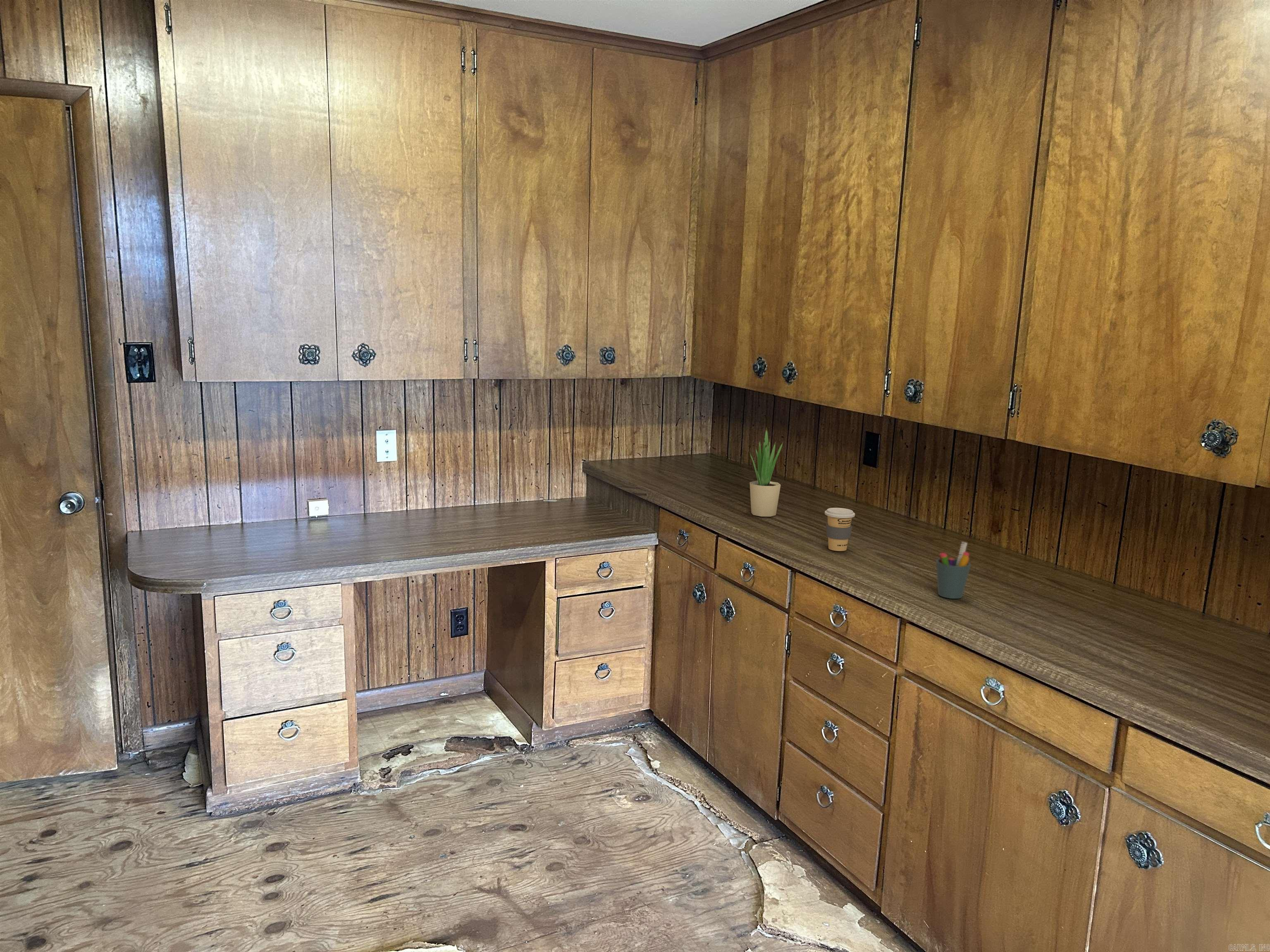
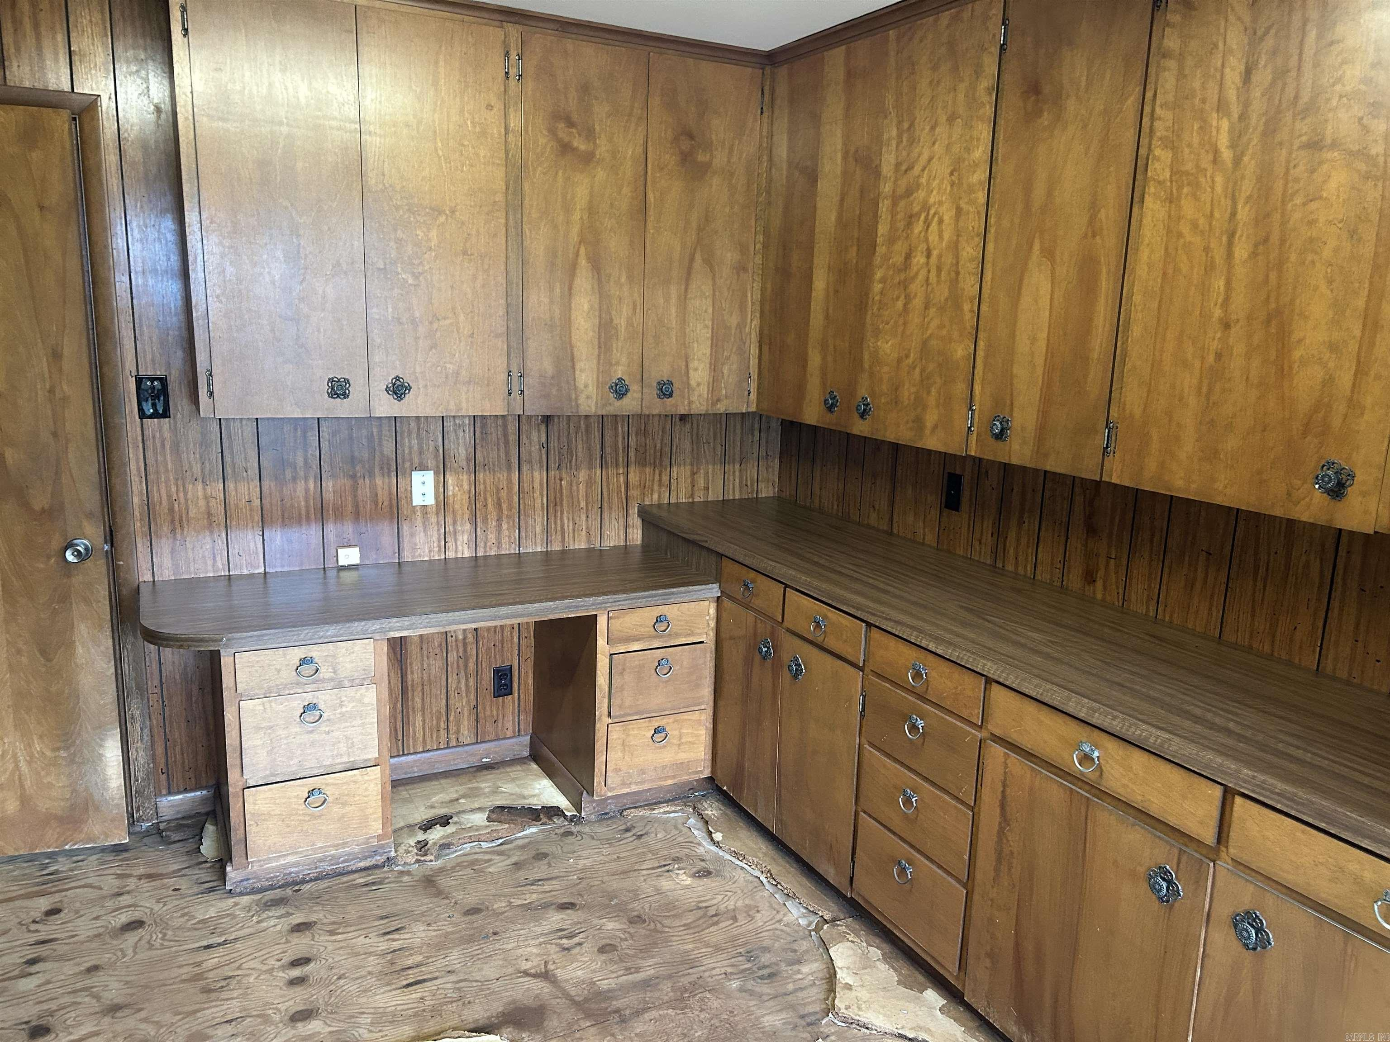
- potted plant [749,426,783,517]
- coffee cup [824,507,855,552]
- pen holder [936,541,972,599]
